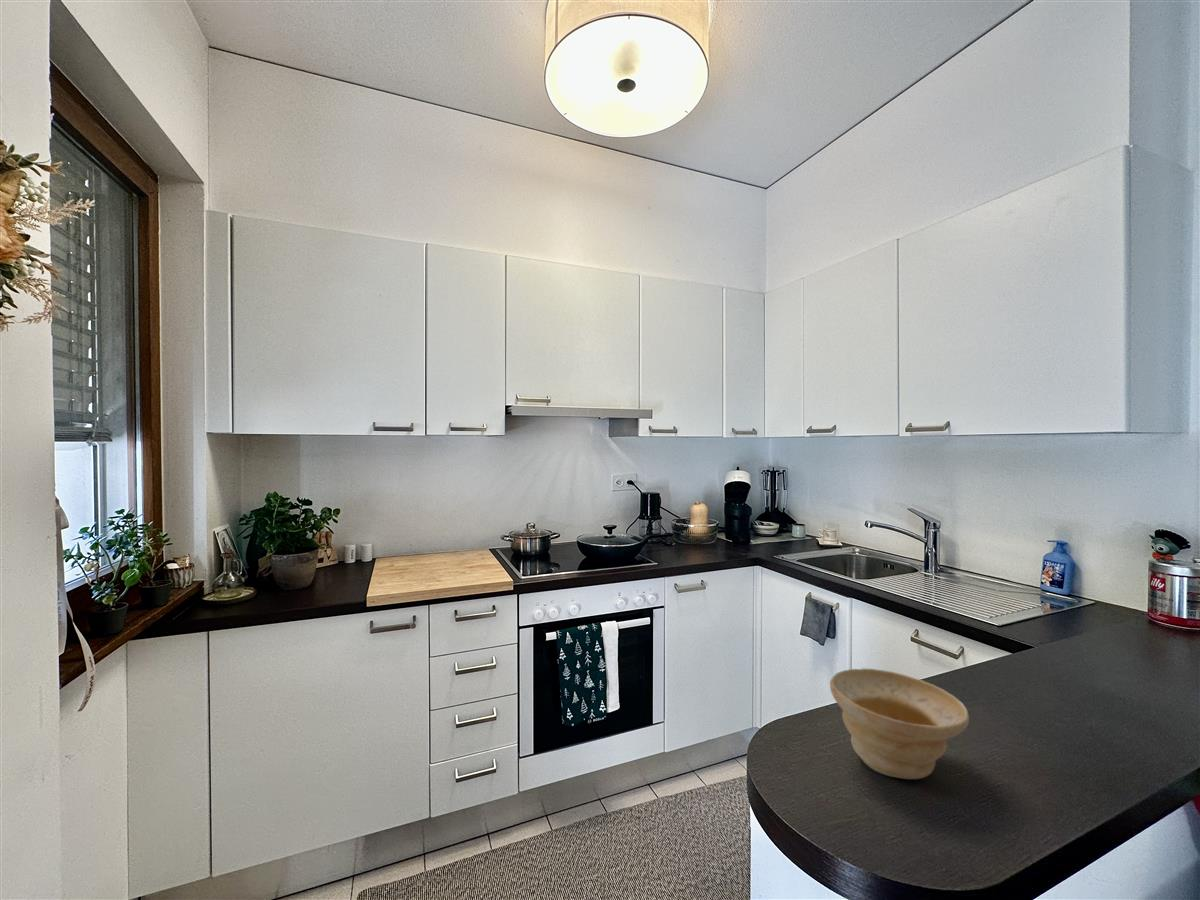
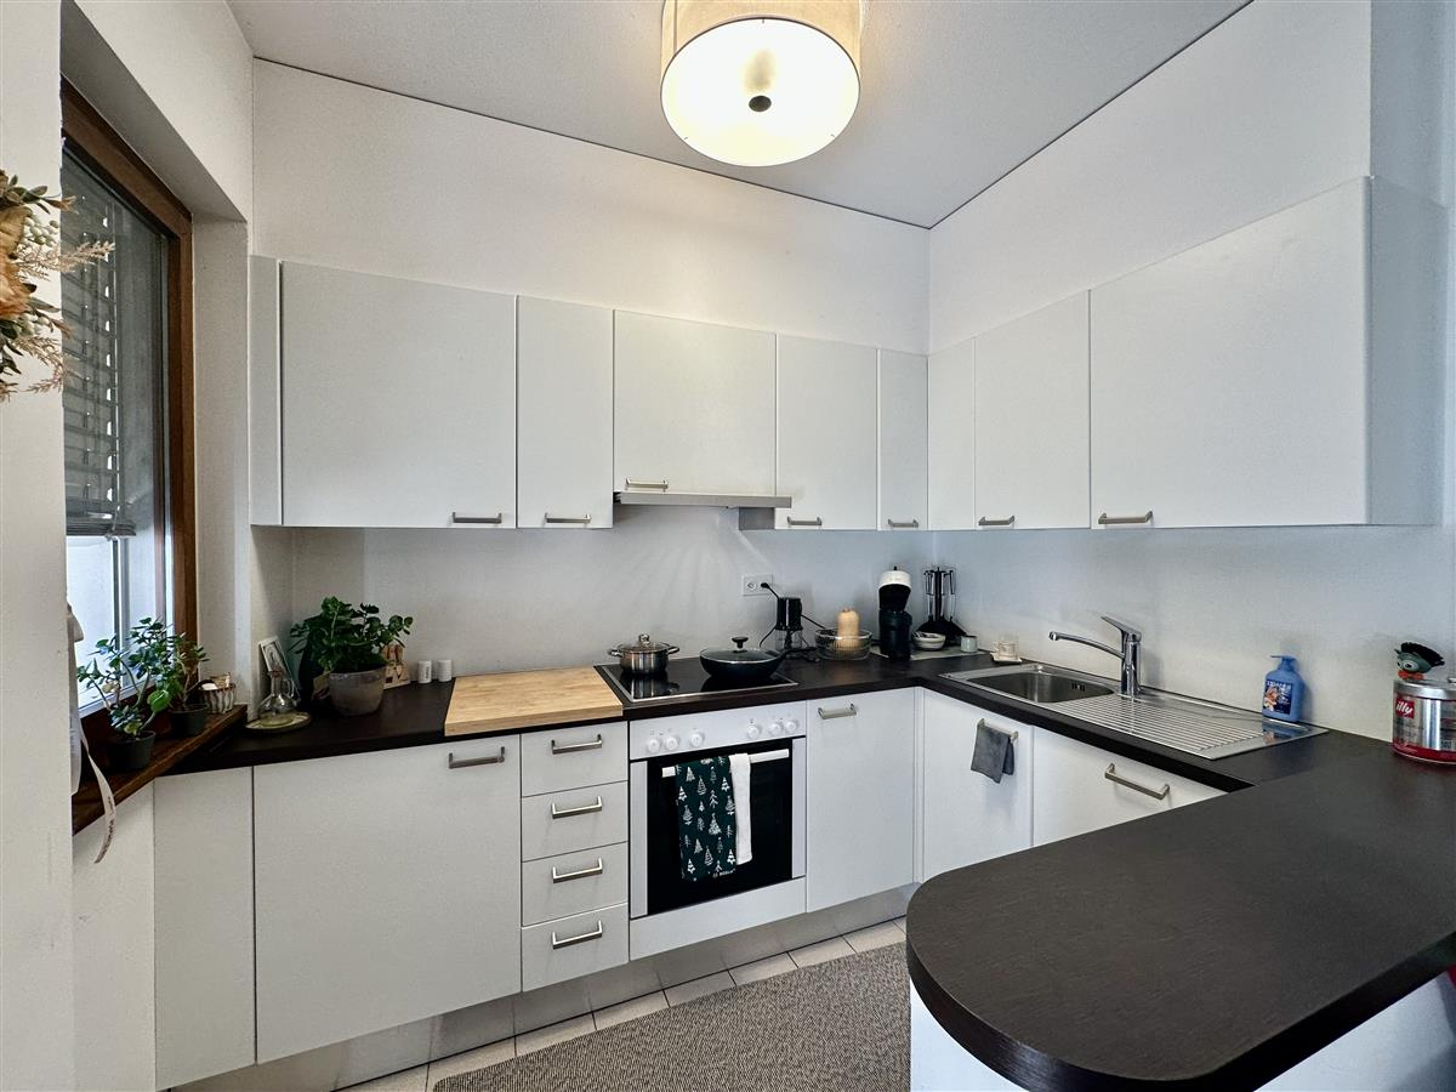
- bowl [829,667,970,780]
